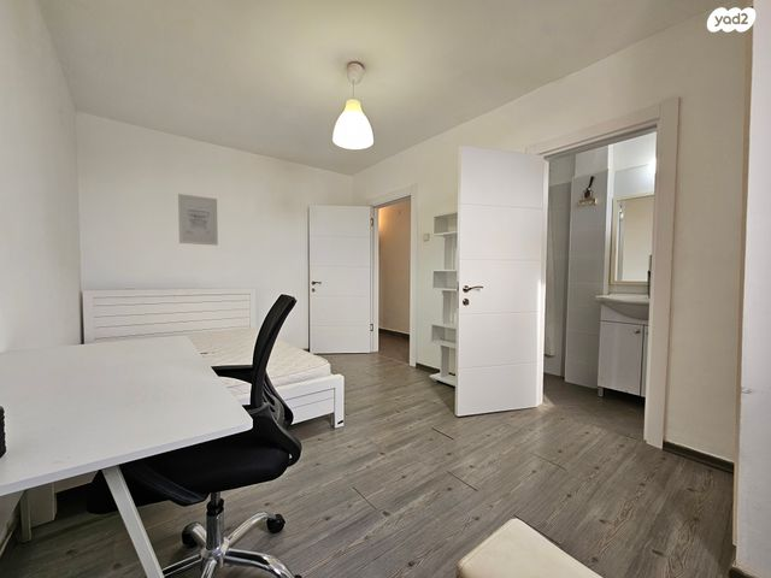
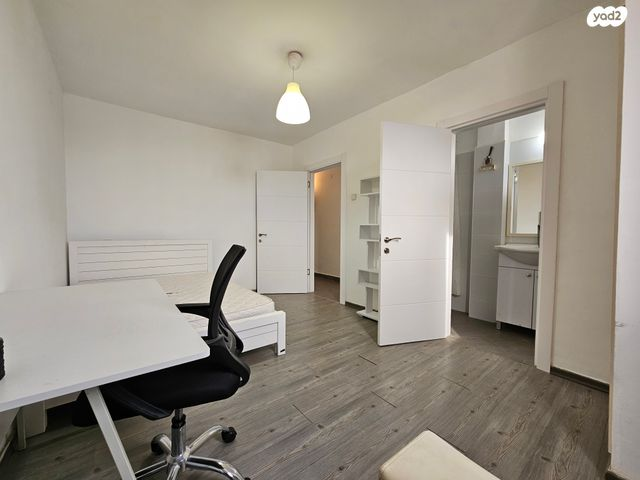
- wall art [177,193,219,247]
